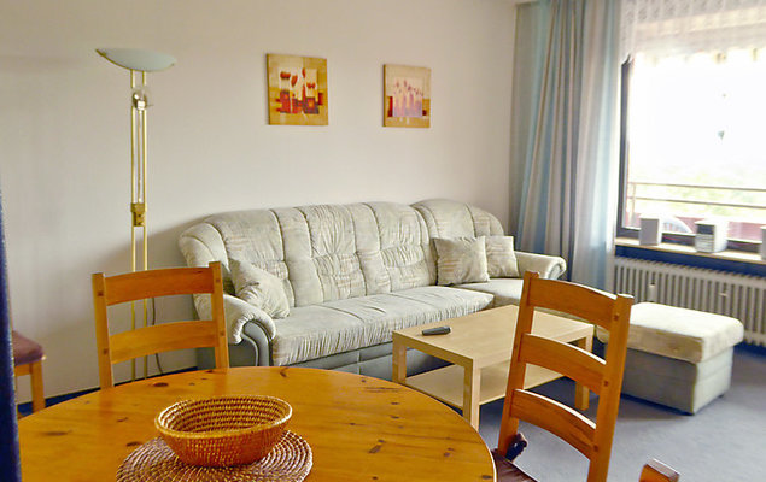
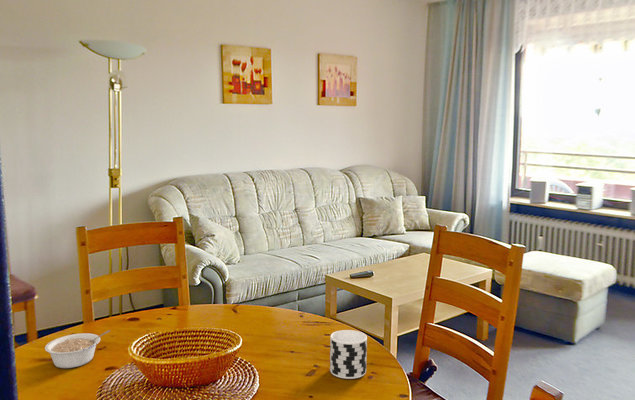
+ legume [44,329,111,369]
+ cup [329,329,368,380]
